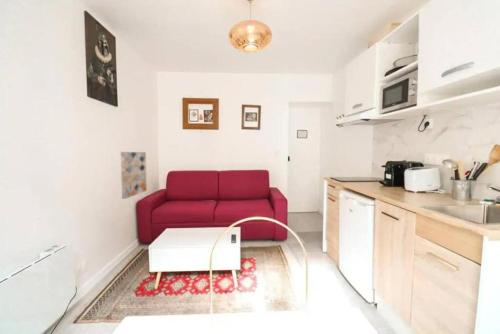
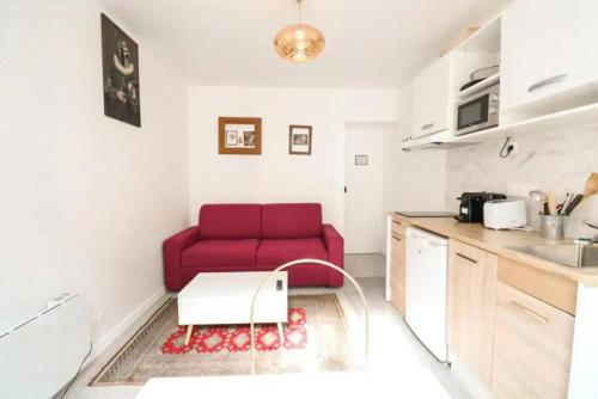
- wall art [120,151,148,200]
